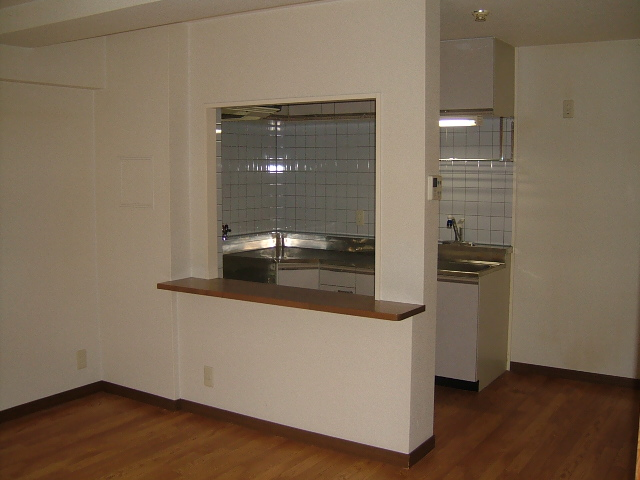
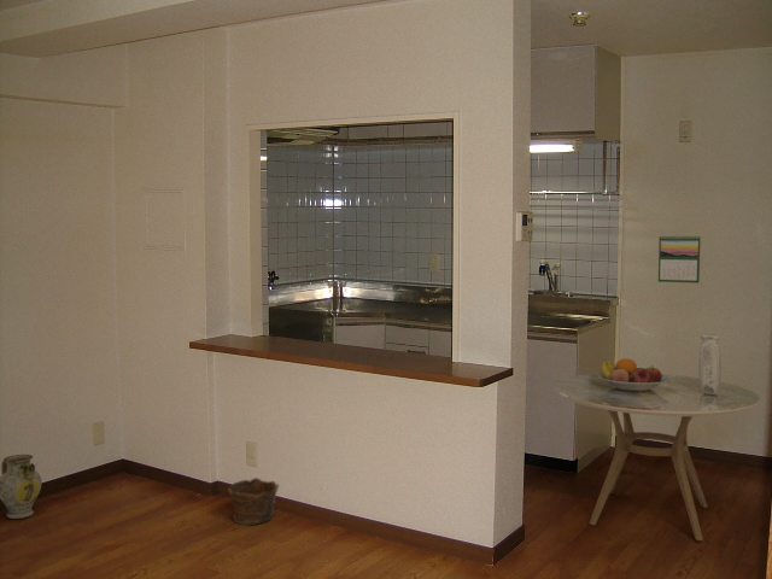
+ vase [697,333,723,394]
+ dining table [552,373,761,542]
+ fruit bowl [598,357,668,392]
+ clay pot [227,476,281,526]
+ ceramic jug [0,454,43,520]
+ calendar [657,234,702,285]
